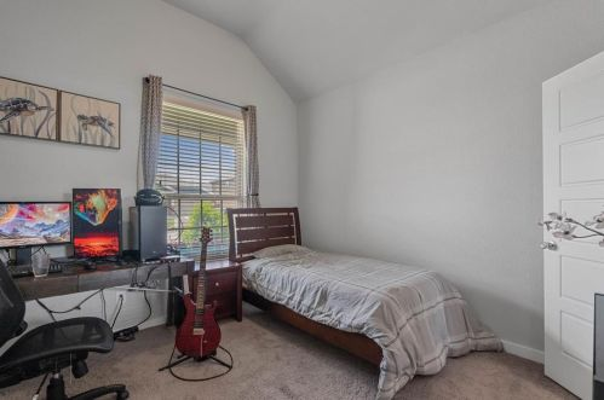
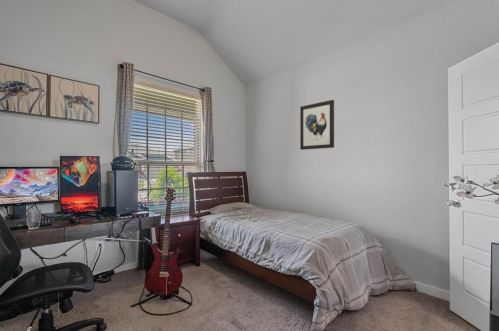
+ wall art [299,99,335,151]
